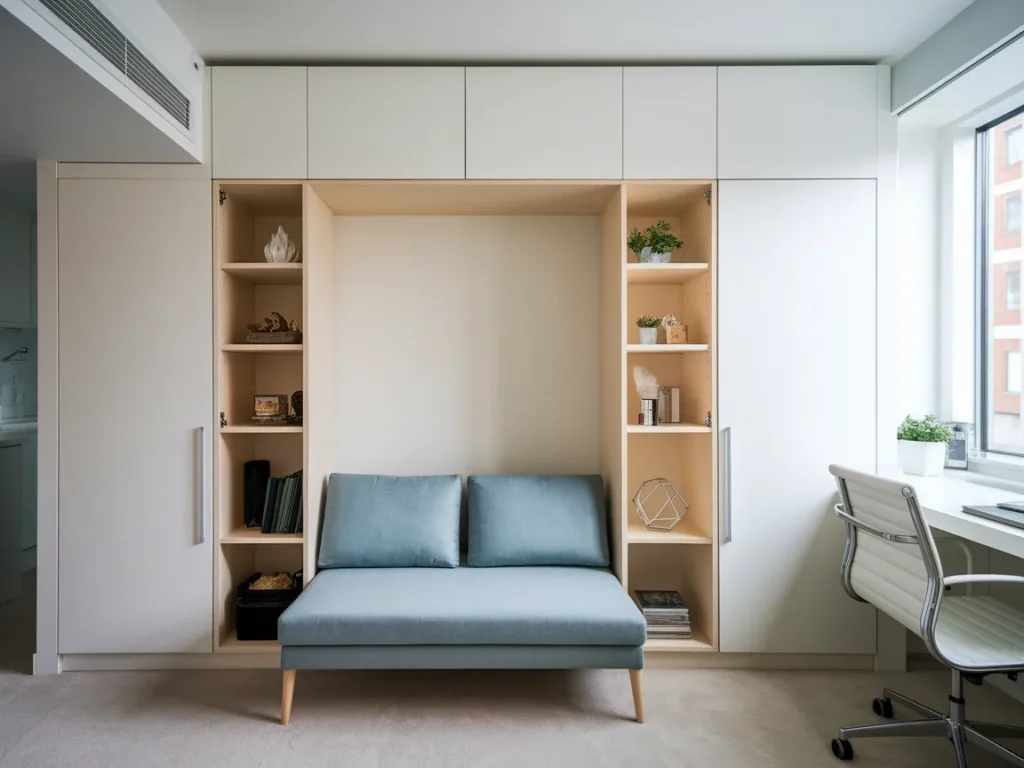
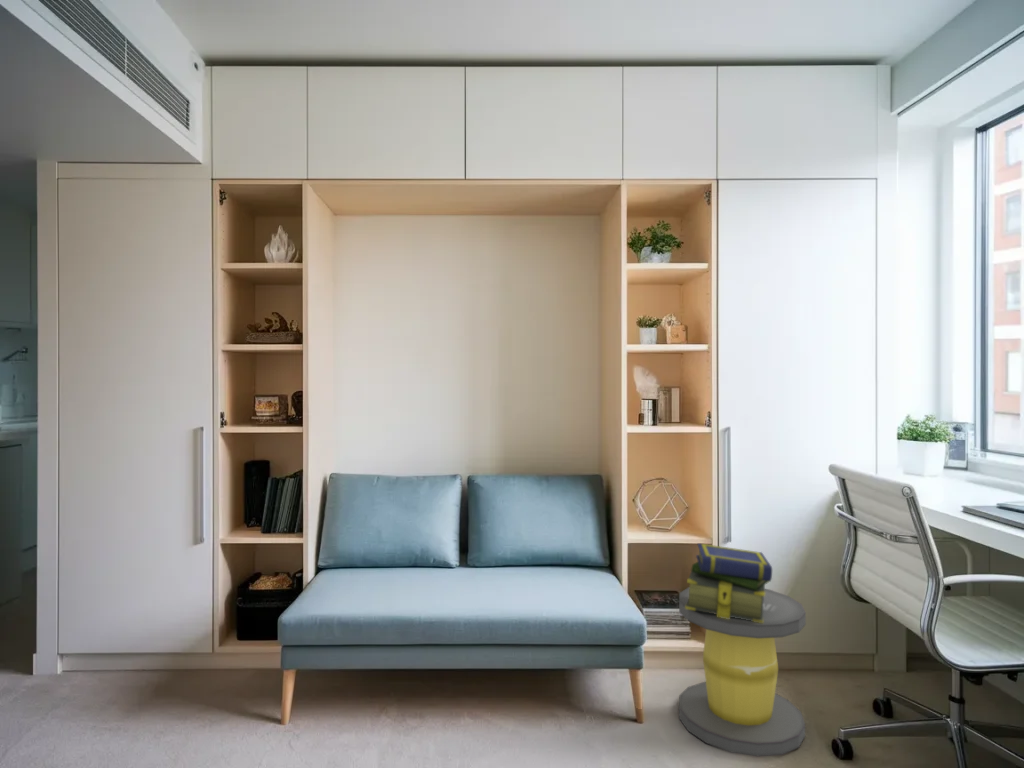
+ stool [678,586,807,757]
+ stack of books [685,542,773,623]
